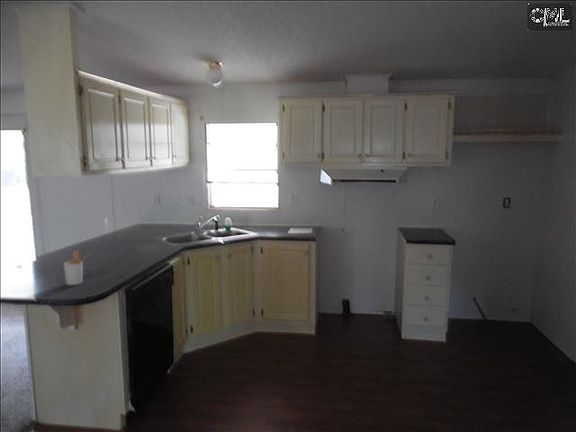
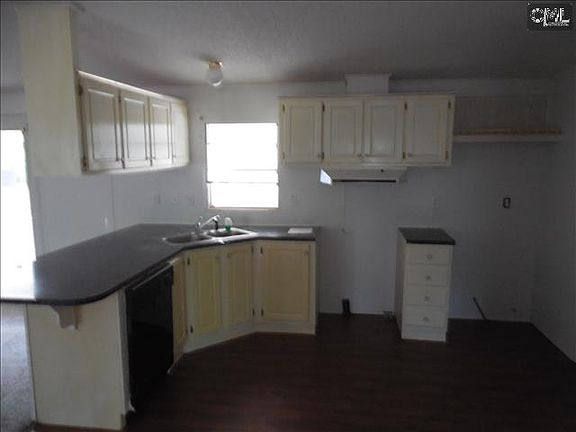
- utensil holder [63,250,91,286]
